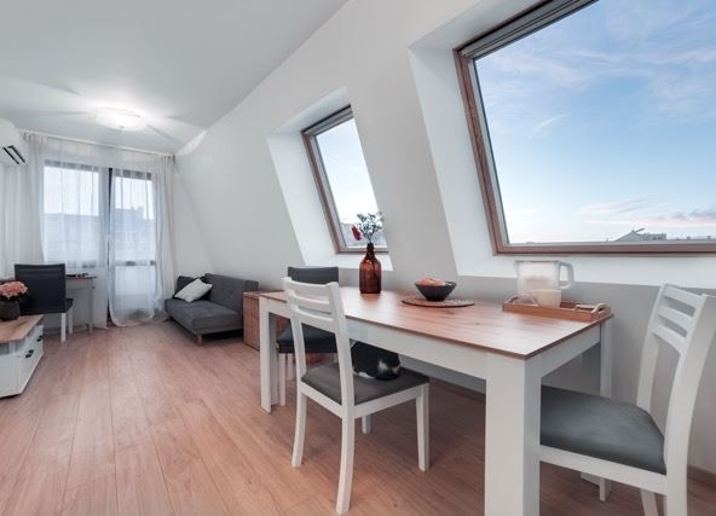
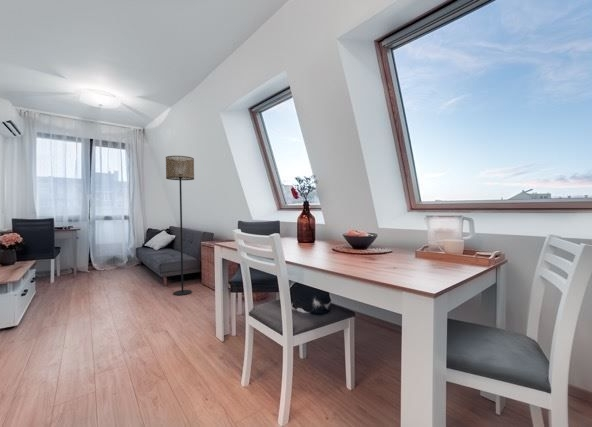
+ floor lamp [165,155,195,296]
